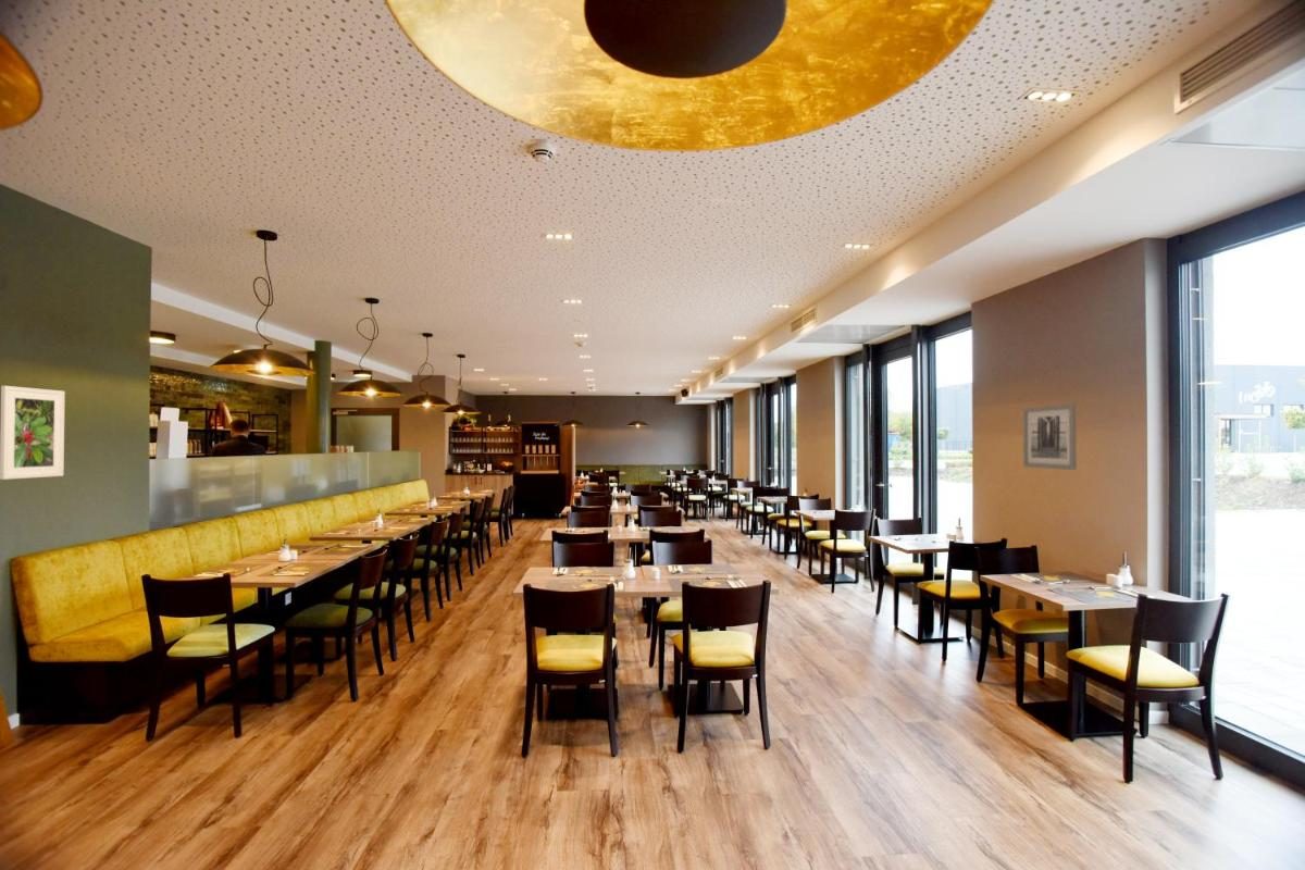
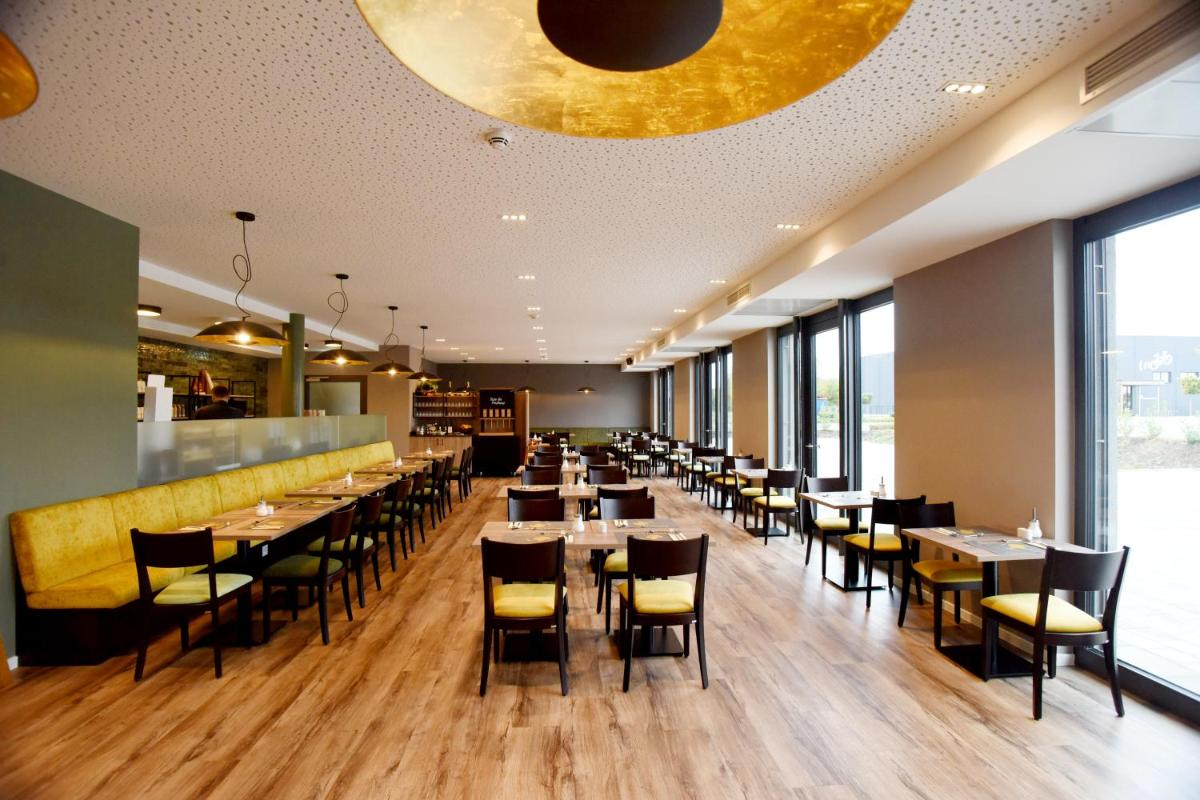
- wall art [1022,403,1078,471]
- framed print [0,385,66,481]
